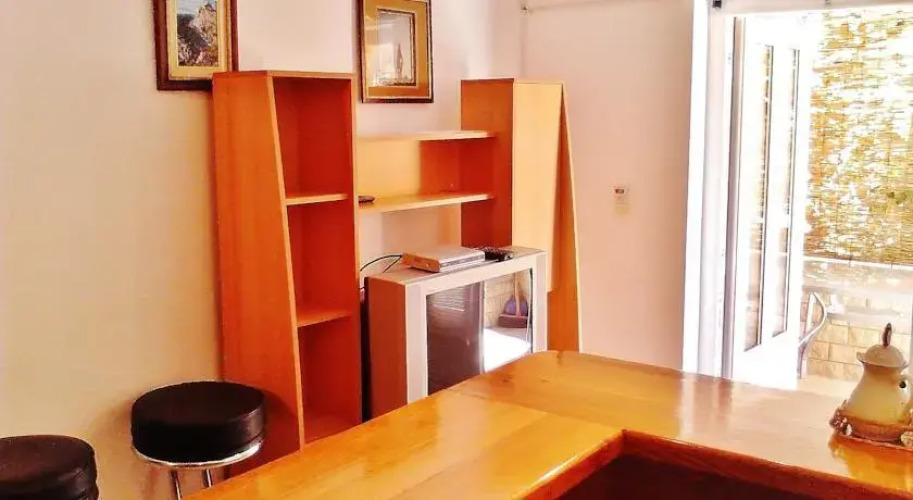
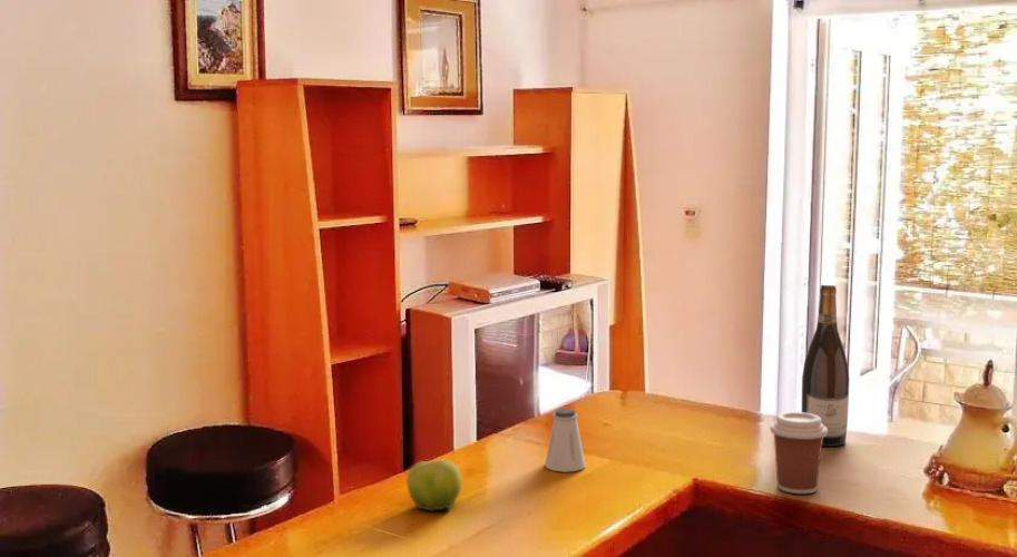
+ wine bottle [801,283,850,447]
+ coffee cup [769,411,828,495]
+ saltshaker [544,408,587,473]
+ fruit [405,453,463,512]
